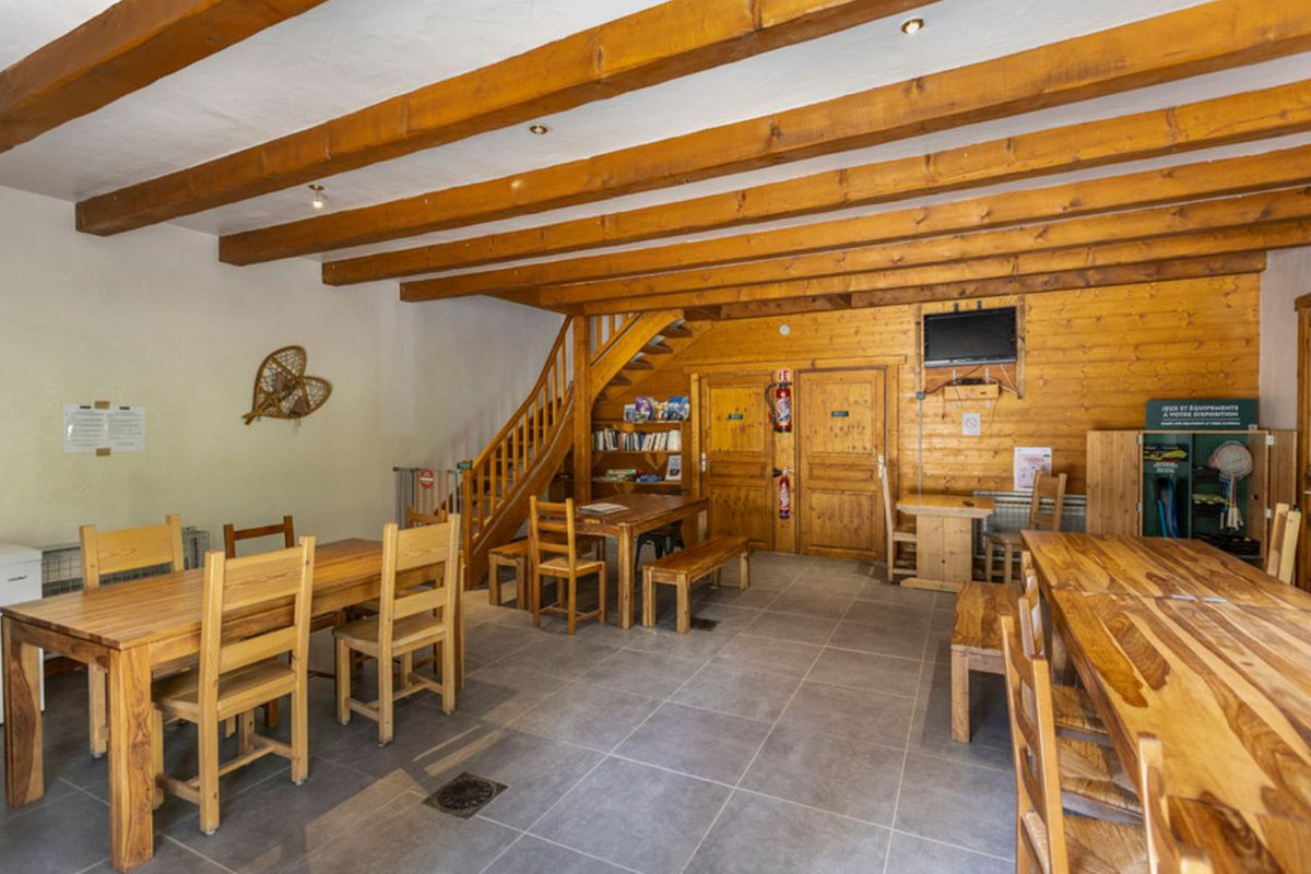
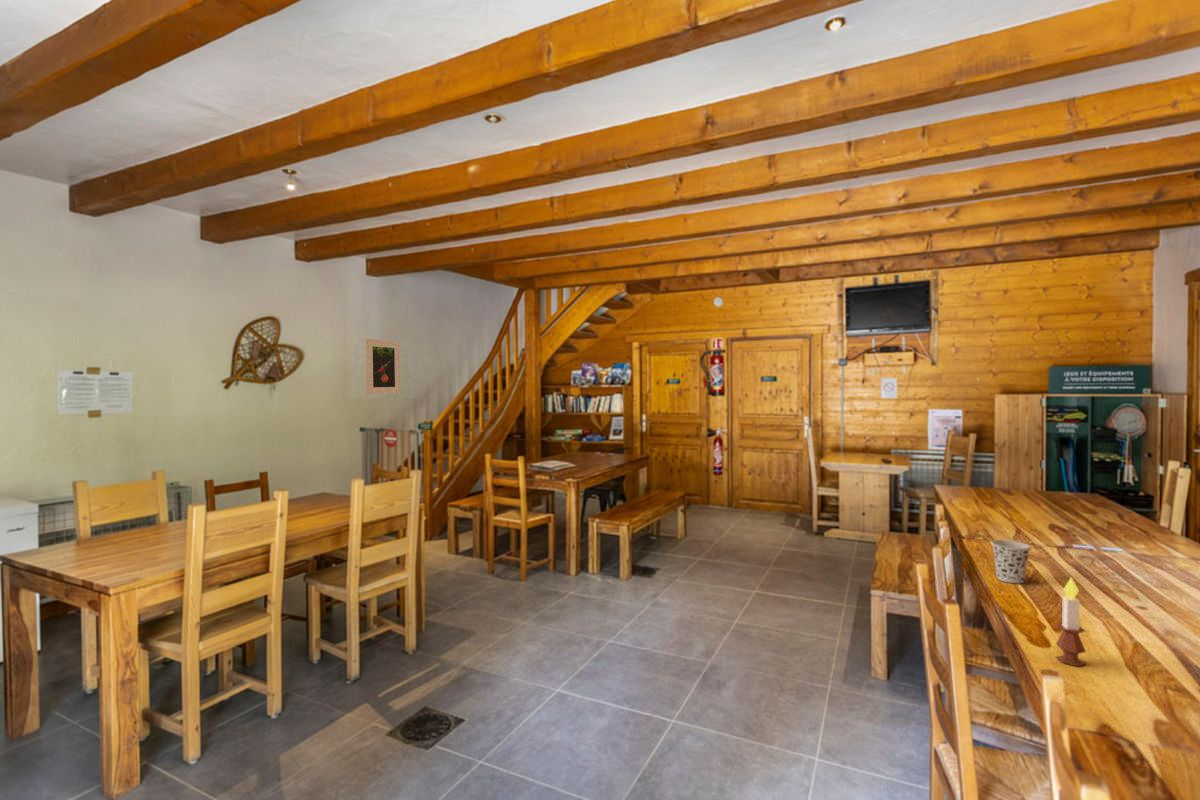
+ cup [991,539,1031,584]
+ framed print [365,338,401,395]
+ candle [1055,576,1087,667]
